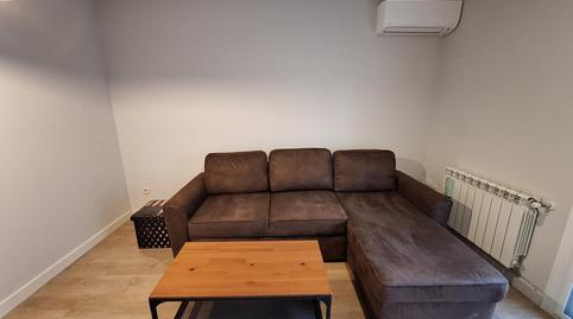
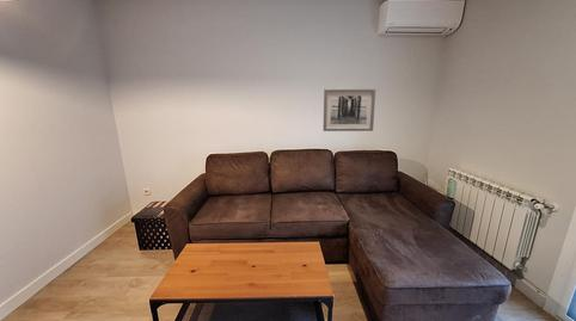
+ wall art [323,87,376,132]
